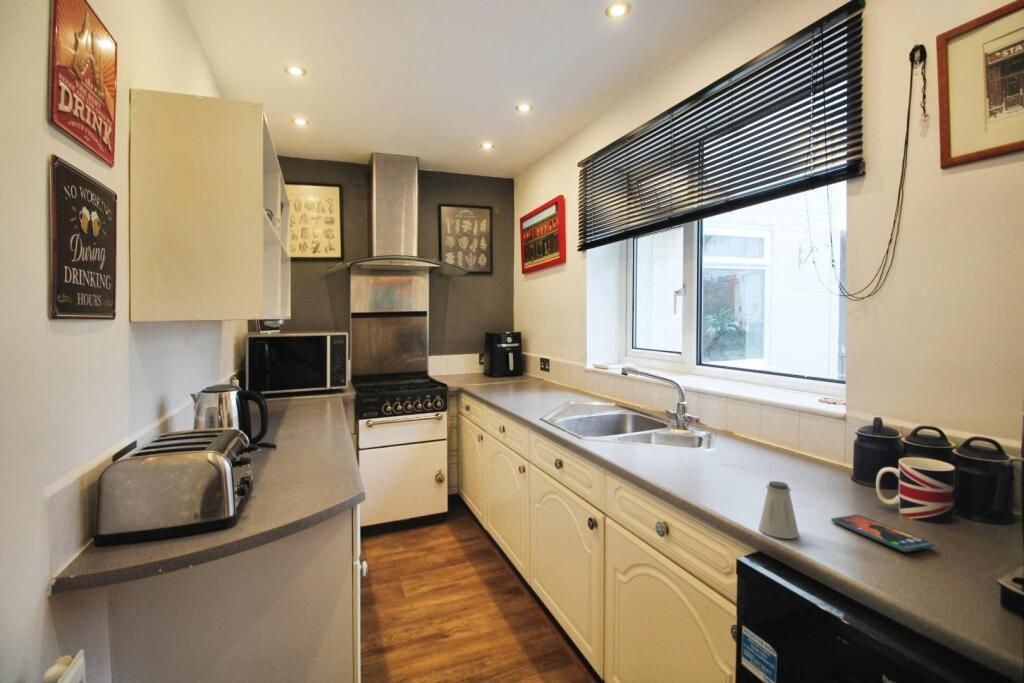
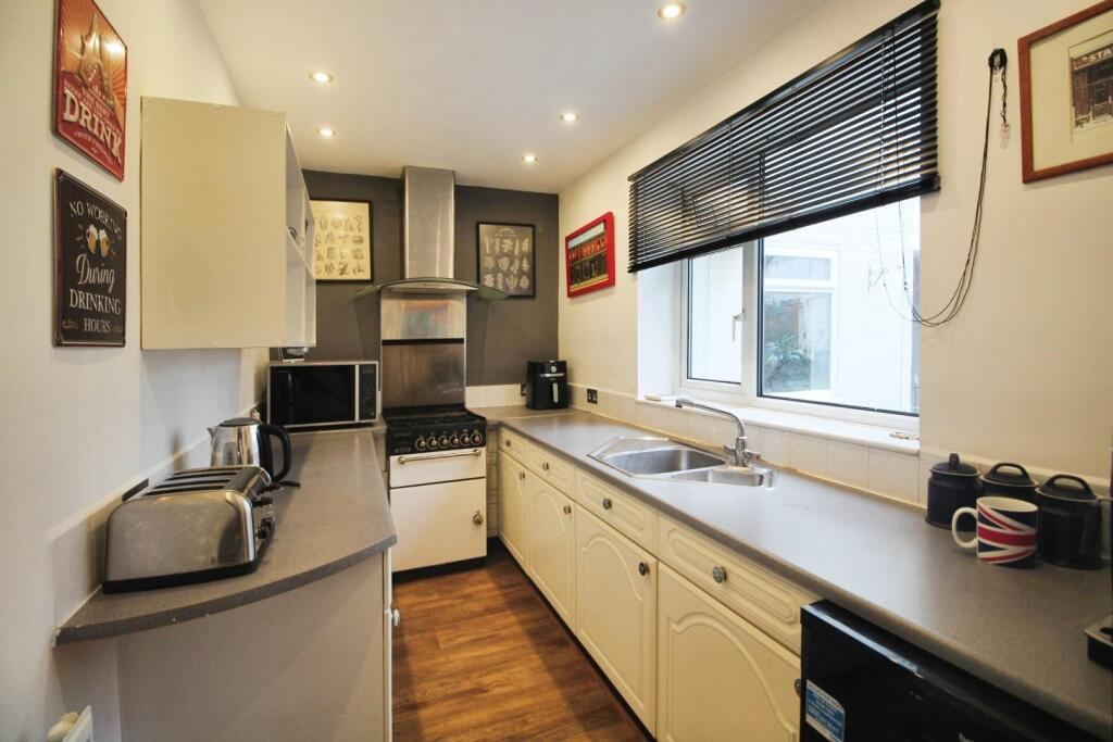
- saltshaker [758,480,800,540]
- smartphone [830,514,935,553]
